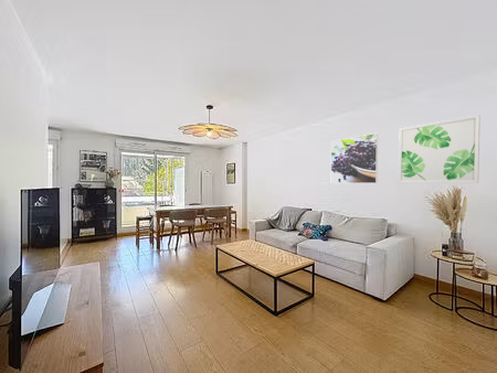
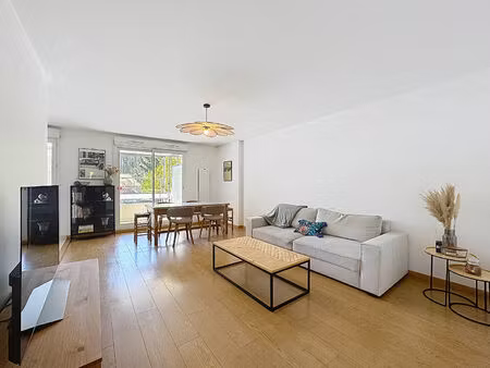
- wall art [398,114,482,184]
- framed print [330,132,379,184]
